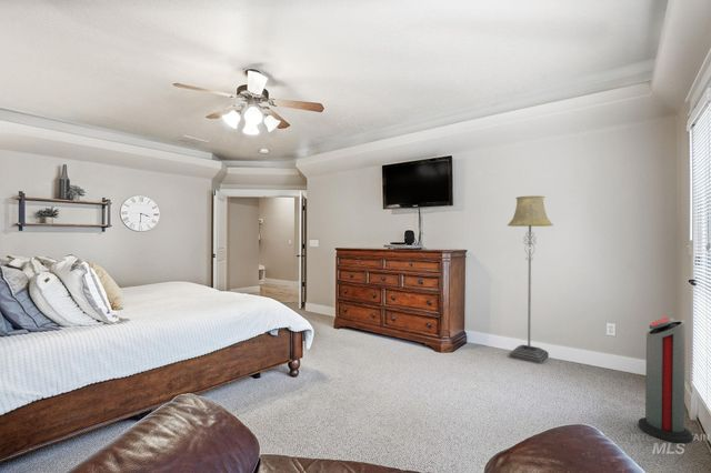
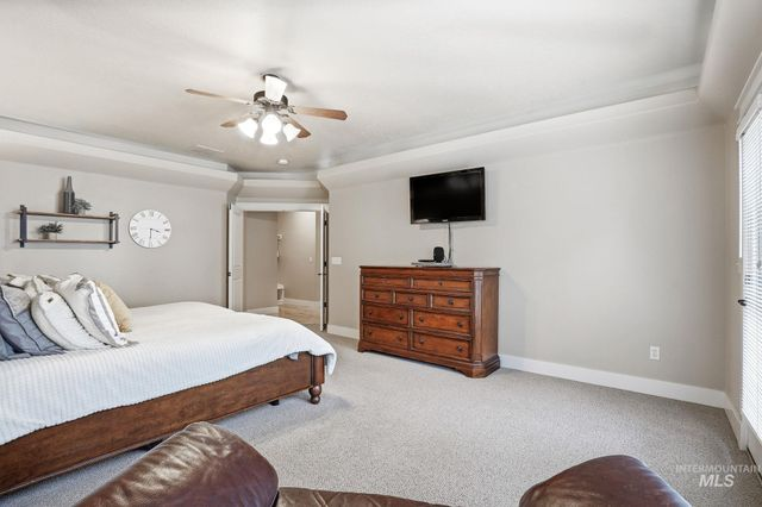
- air purifier [638,316,693,444]
- floor lamp [507,194,554,365]
